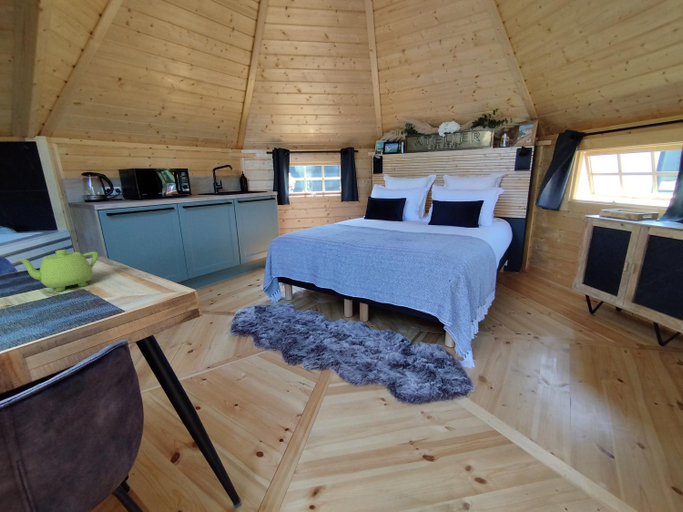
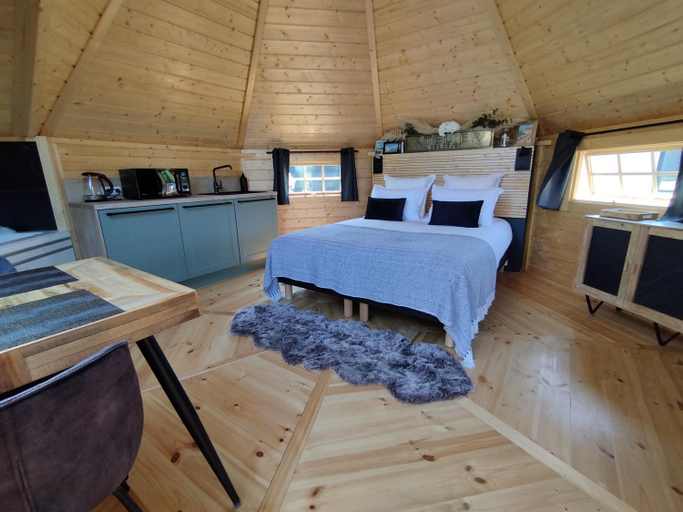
- teapot [14,249,99,293]
